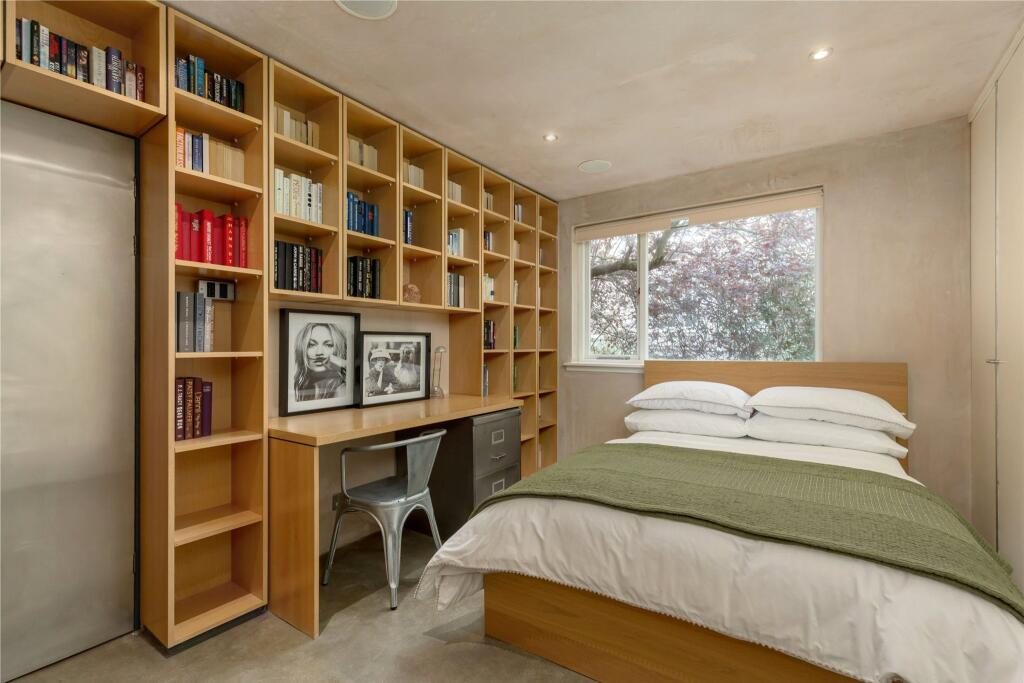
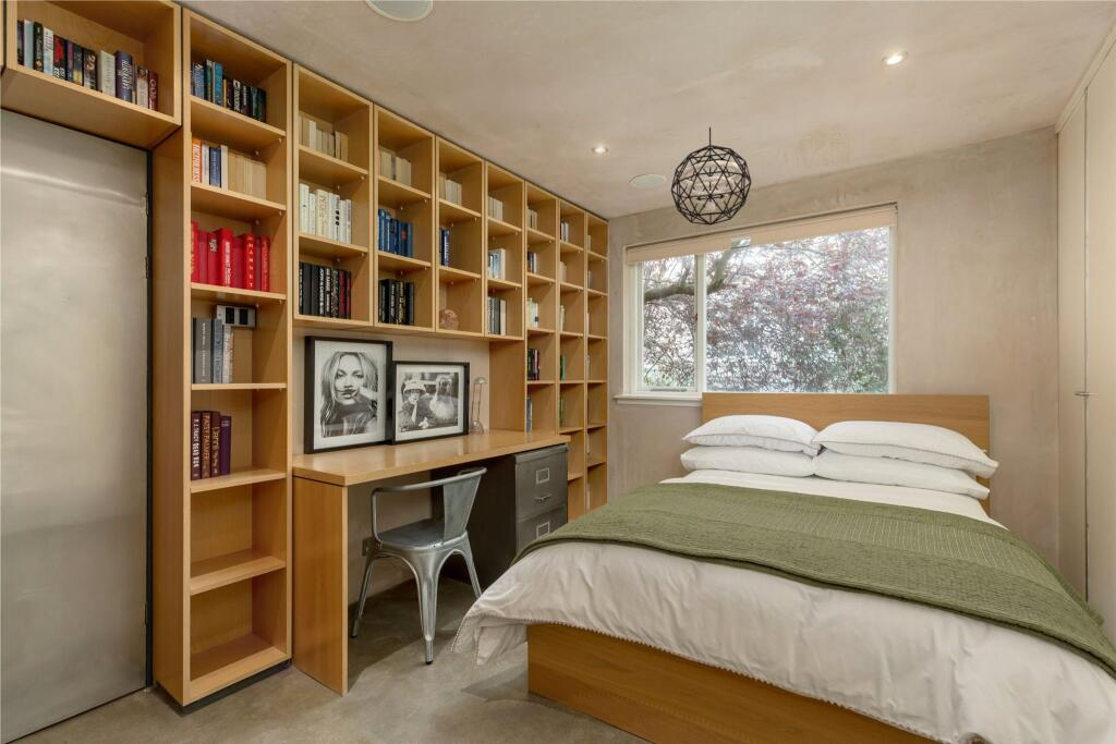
+ pendant light [670,126,752,227]
